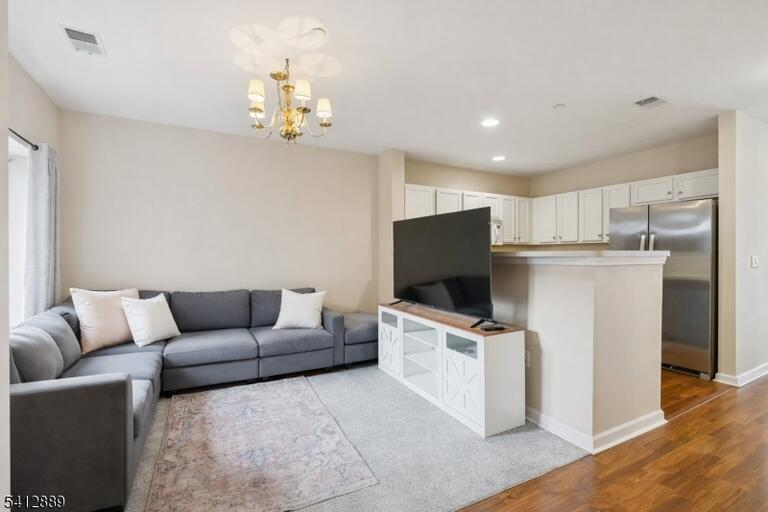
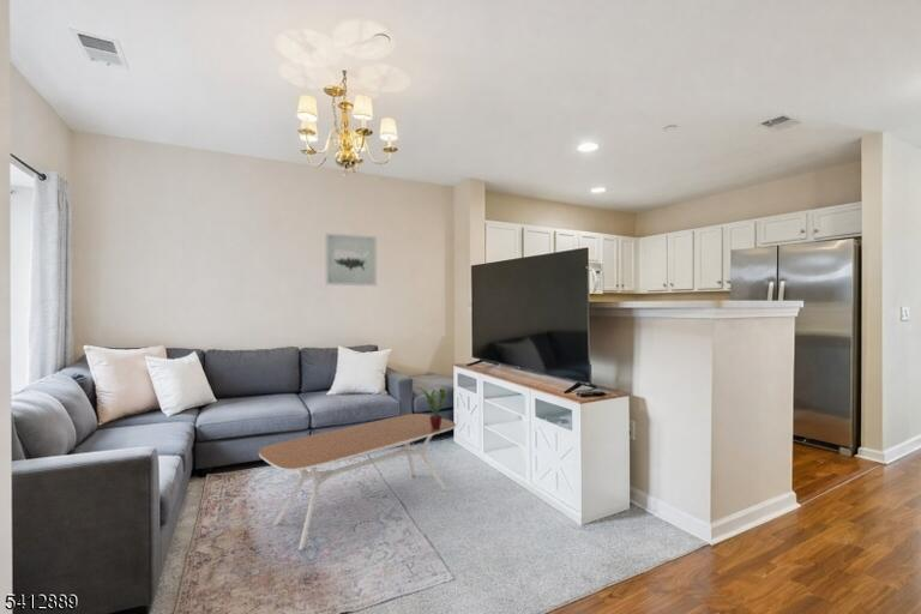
+ wall art [324,231,378,287]
+ coffee table [258,413,457,552]
+ potted plant [413,385,457,429]
